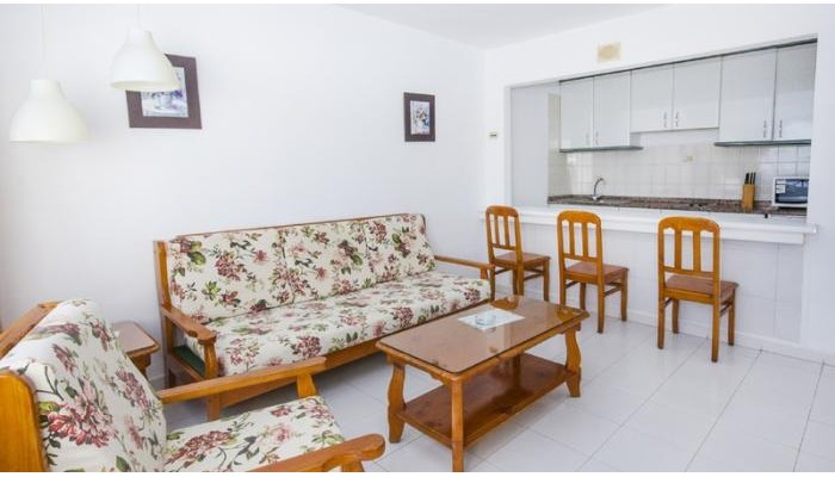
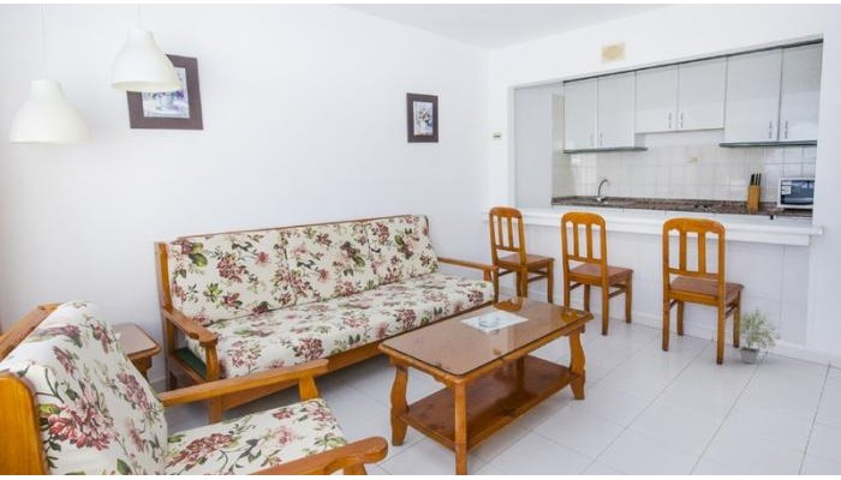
+ potted plant [730,306,782,365]
